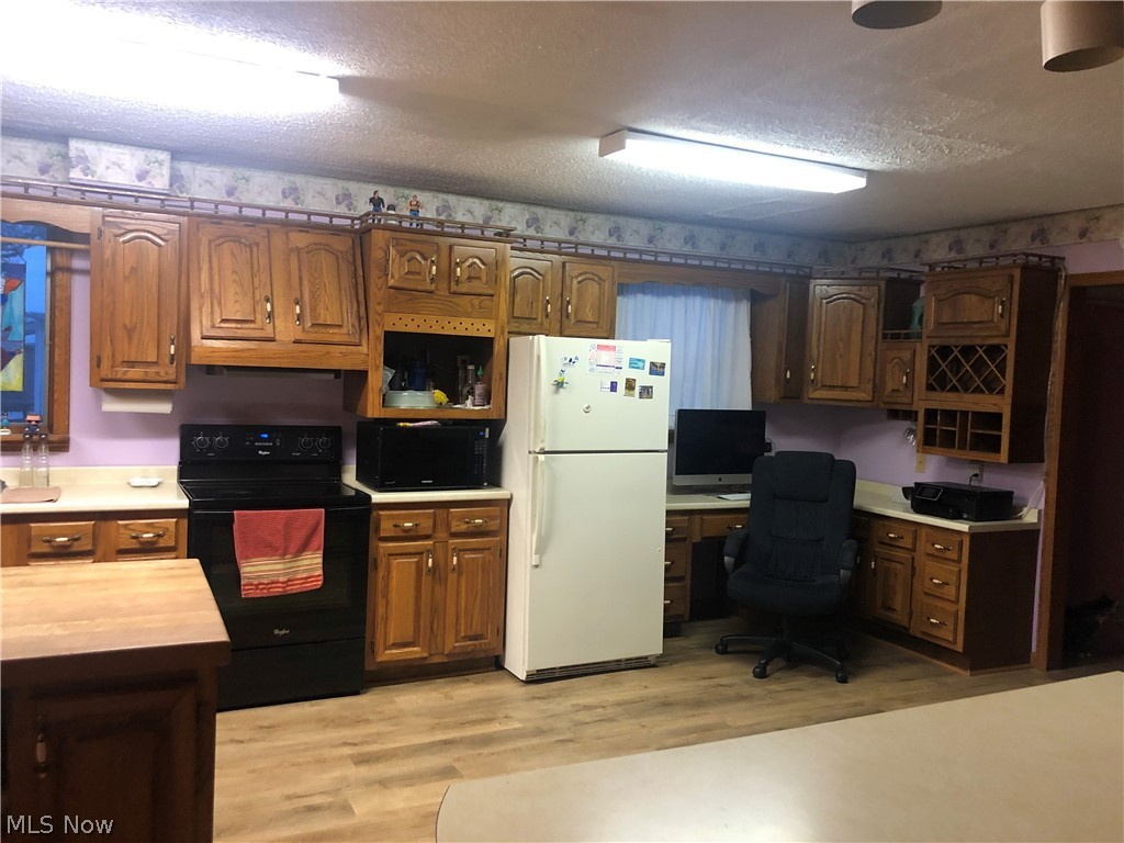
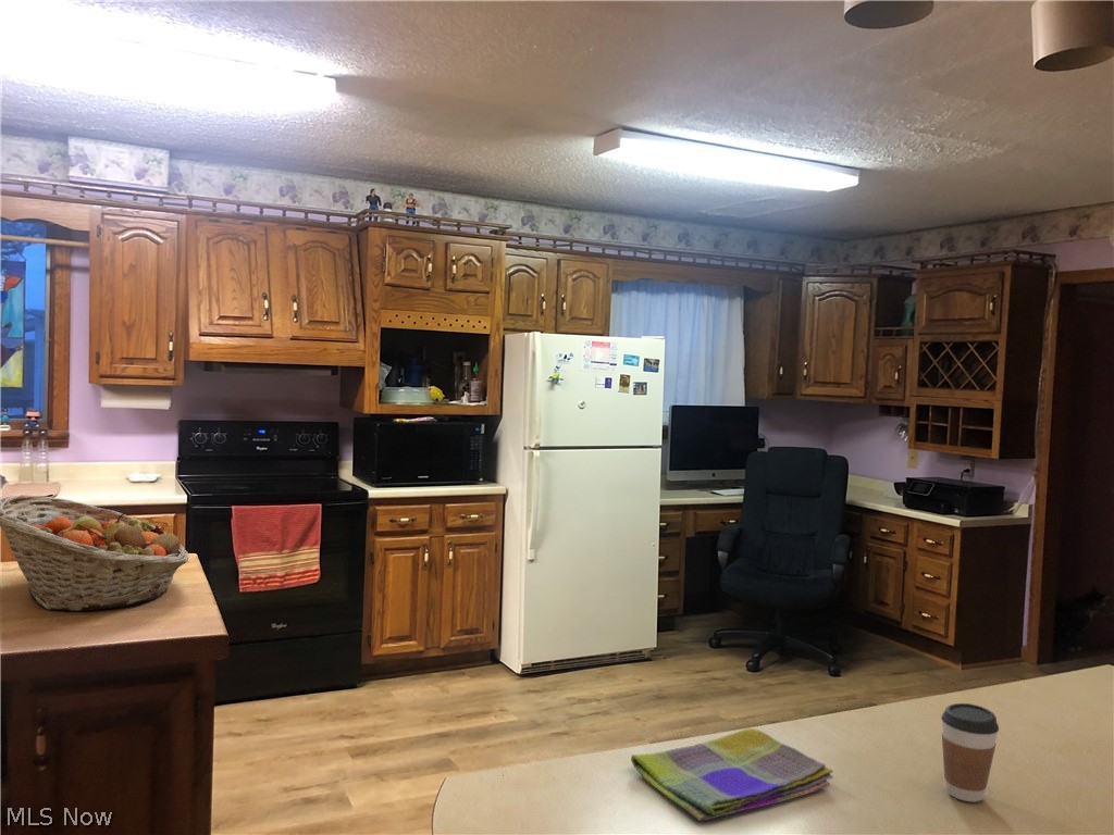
+ fruit basket [0,494,189,612]
+ coffee cup [940,702,1000,803]
+ dish towel [630,727,834,822]
